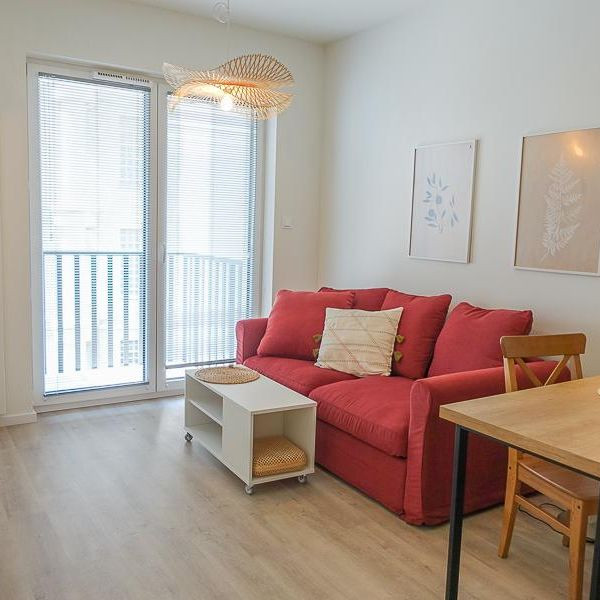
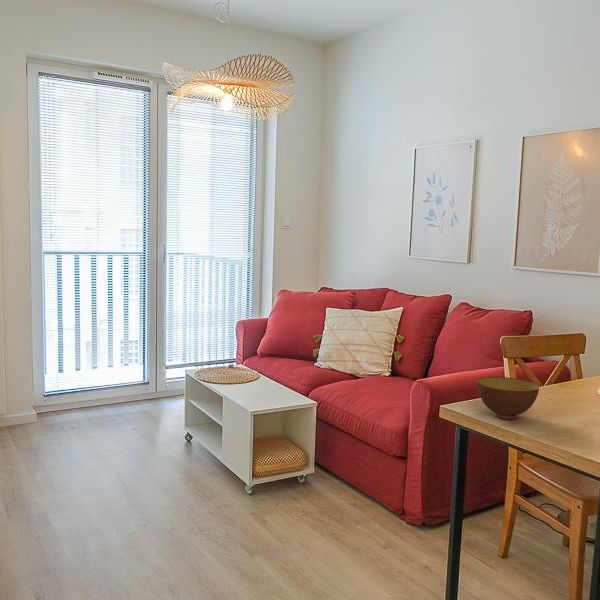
+ bowl [476,376,540,420]
